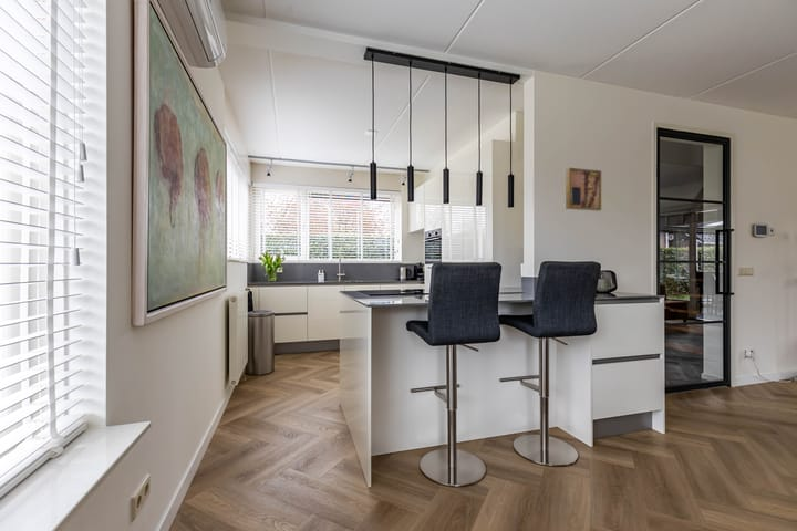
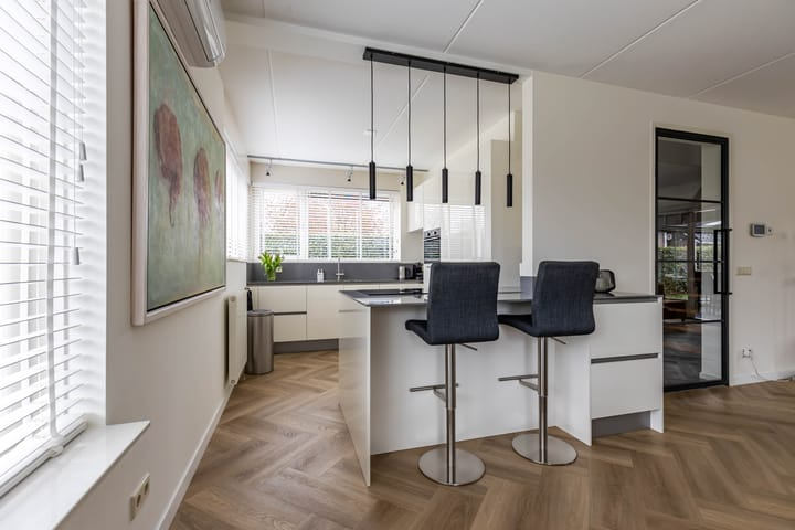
- wall art [565,167,602,212]
